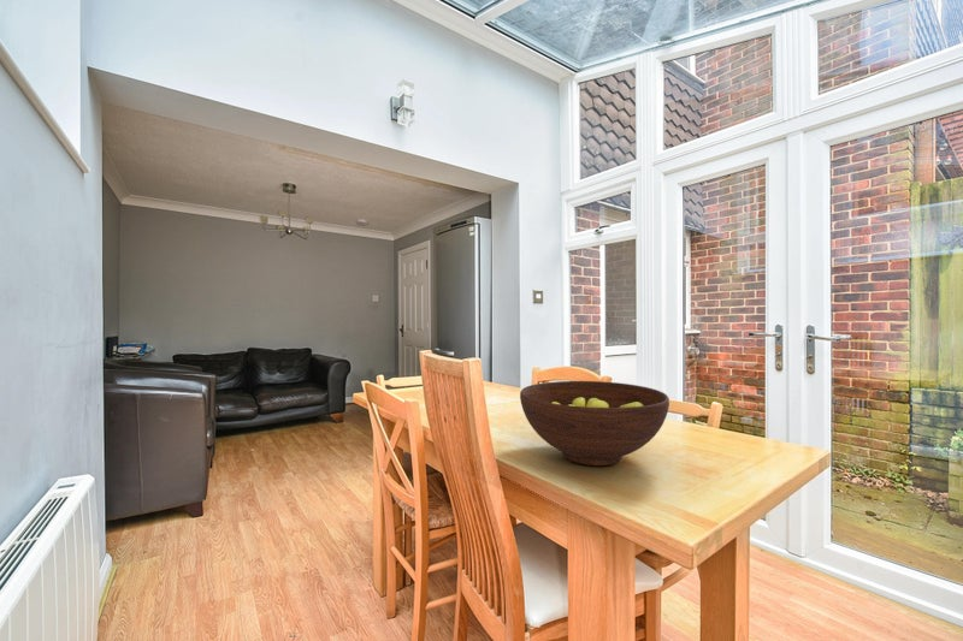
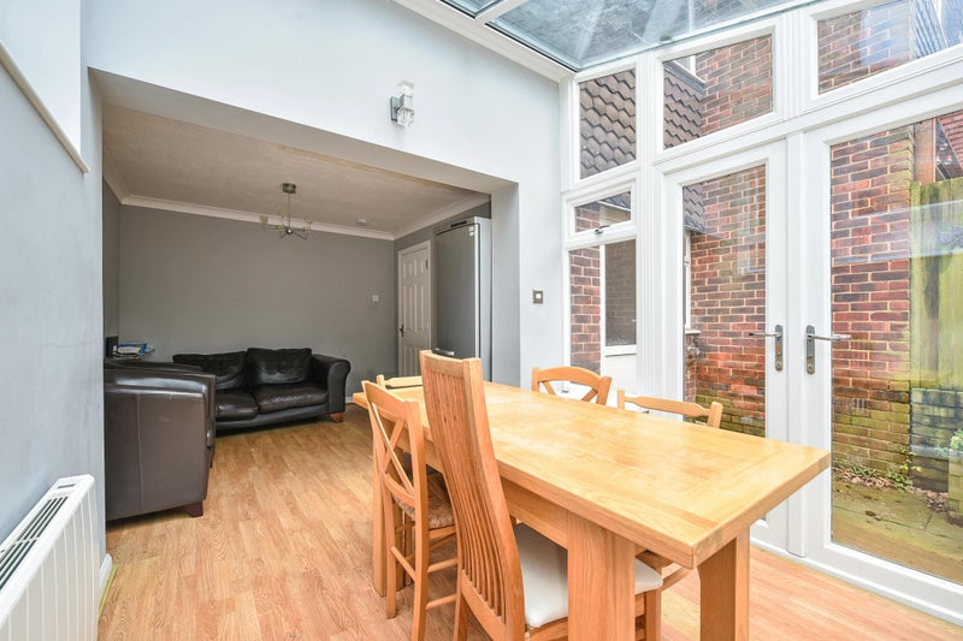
- fruit bowl [519,380,670,467]
